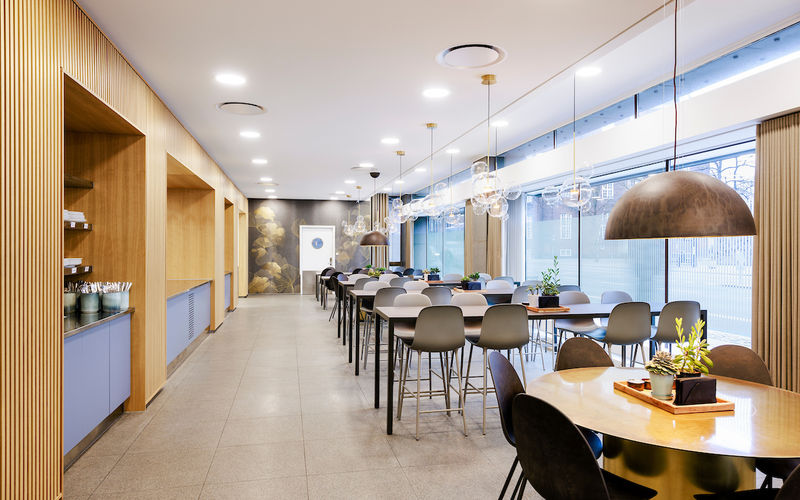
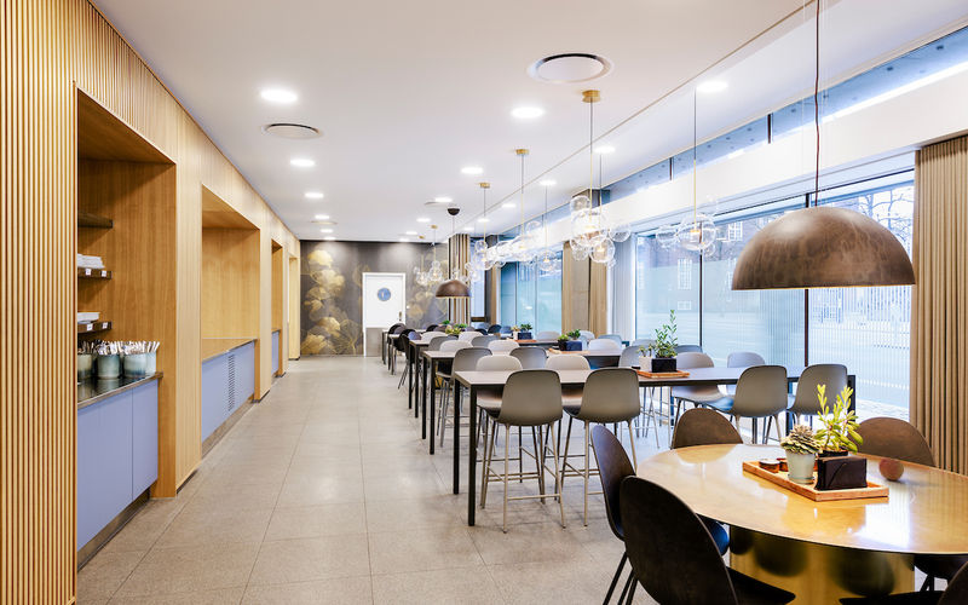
+ apple [877,457,905,482]
